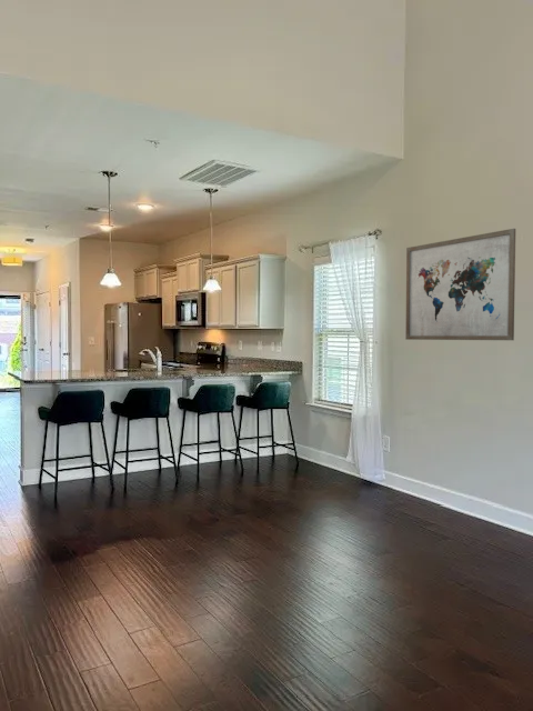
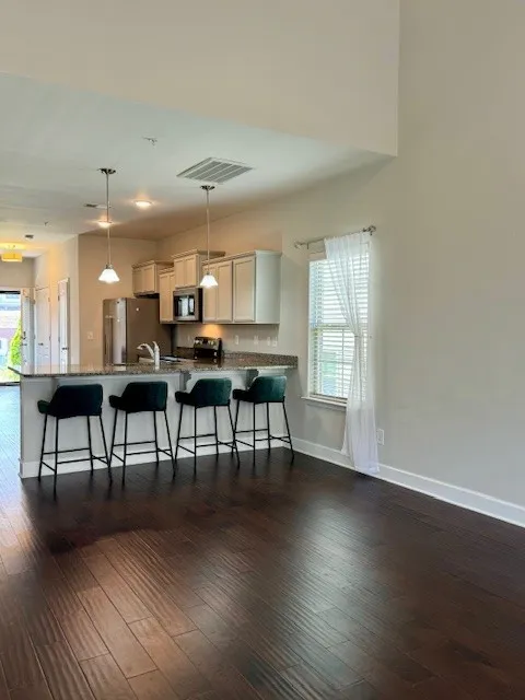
- wall art [404,228,516,341]
